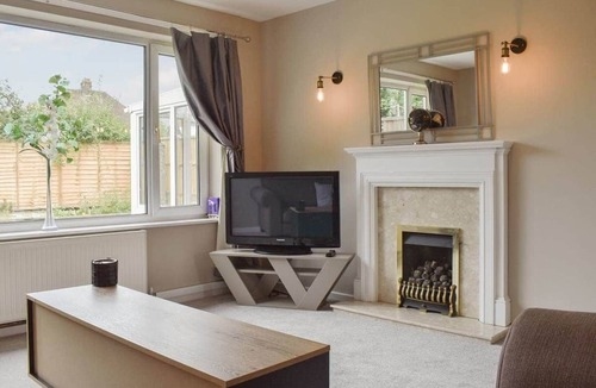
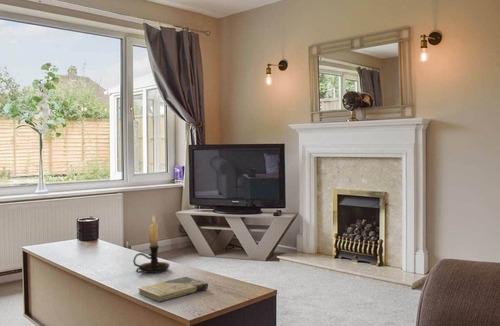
+ book [137,276,209,303]
+ candle holder [132,214,170,274]
